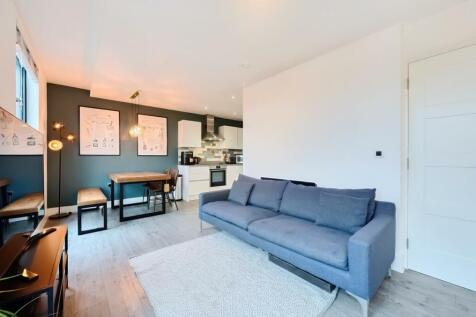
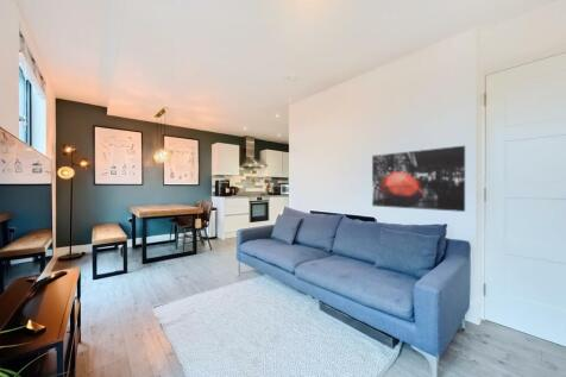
+ wall art [371,145,466,213]
